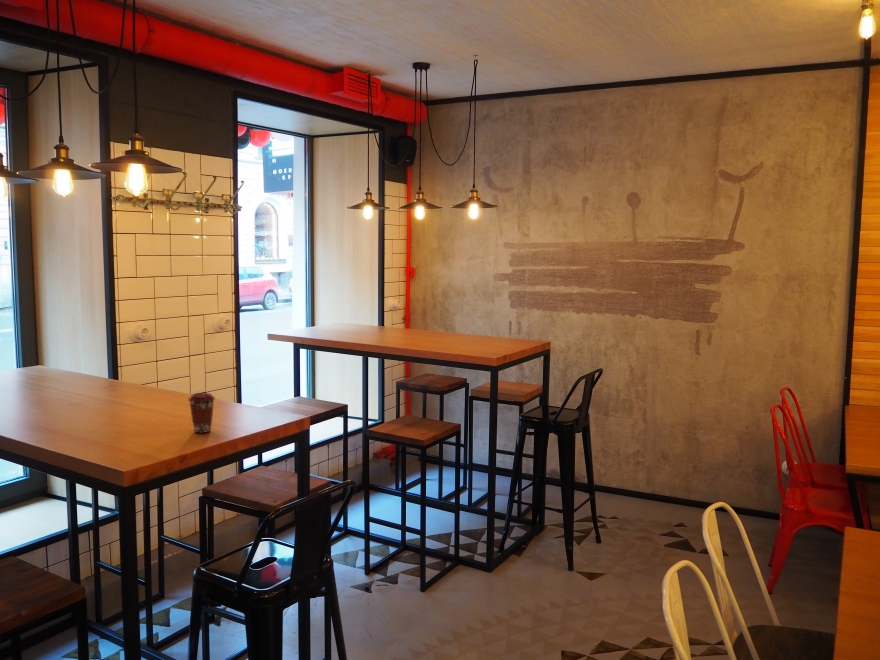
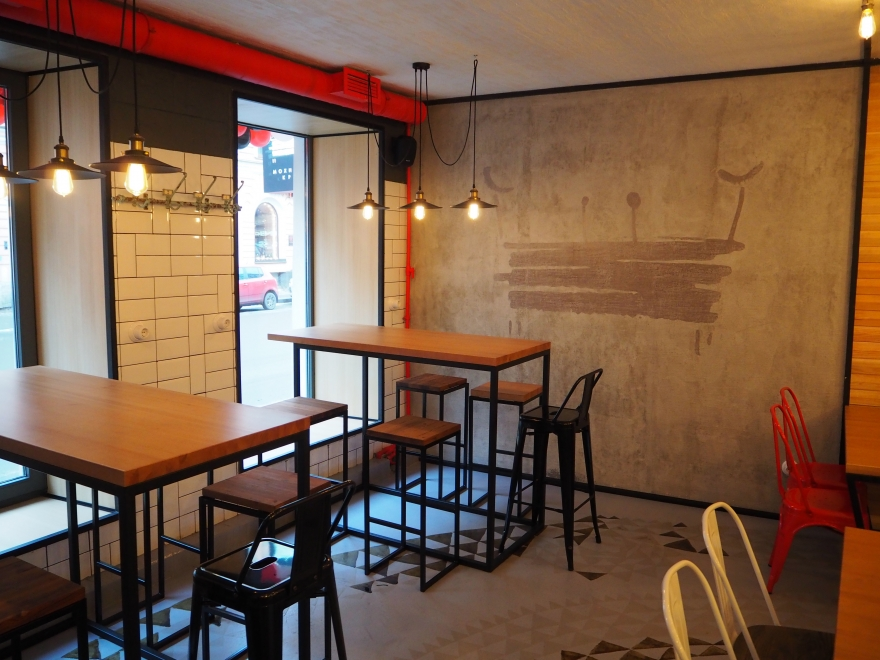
- coffee cup [187,392,216,434]
